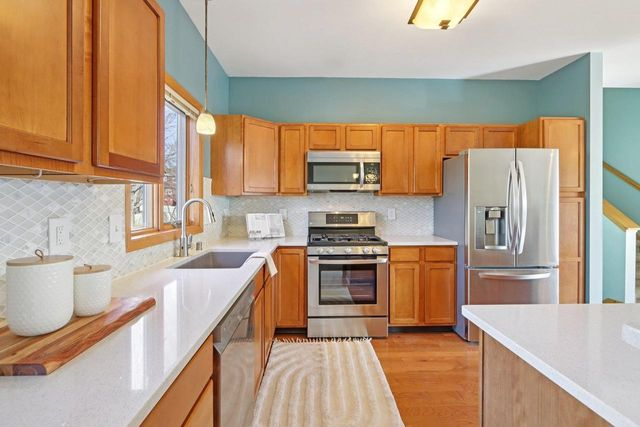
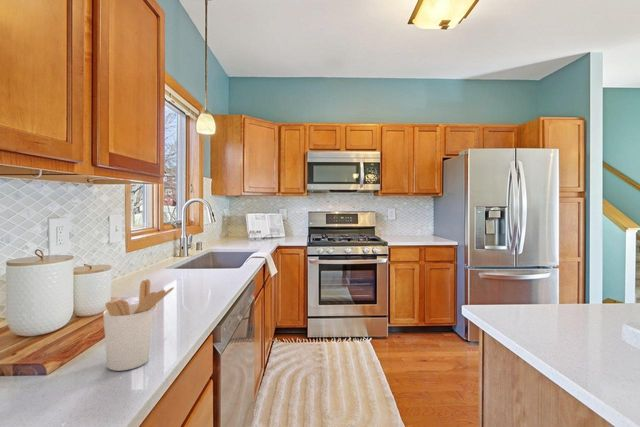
+ utensil holder [102,278,175,372]
